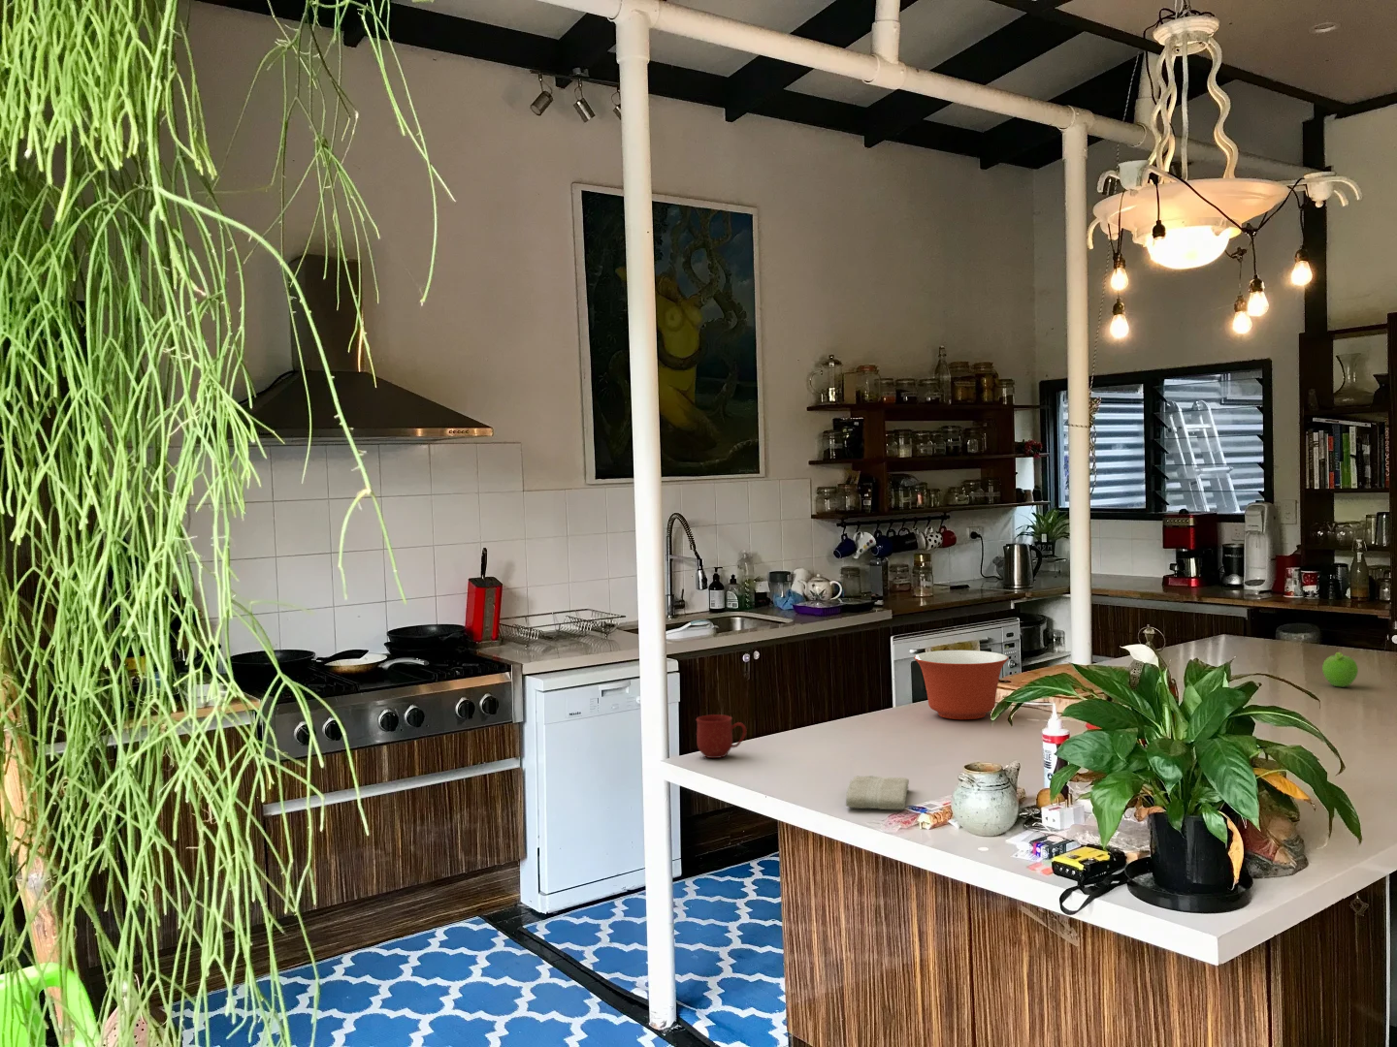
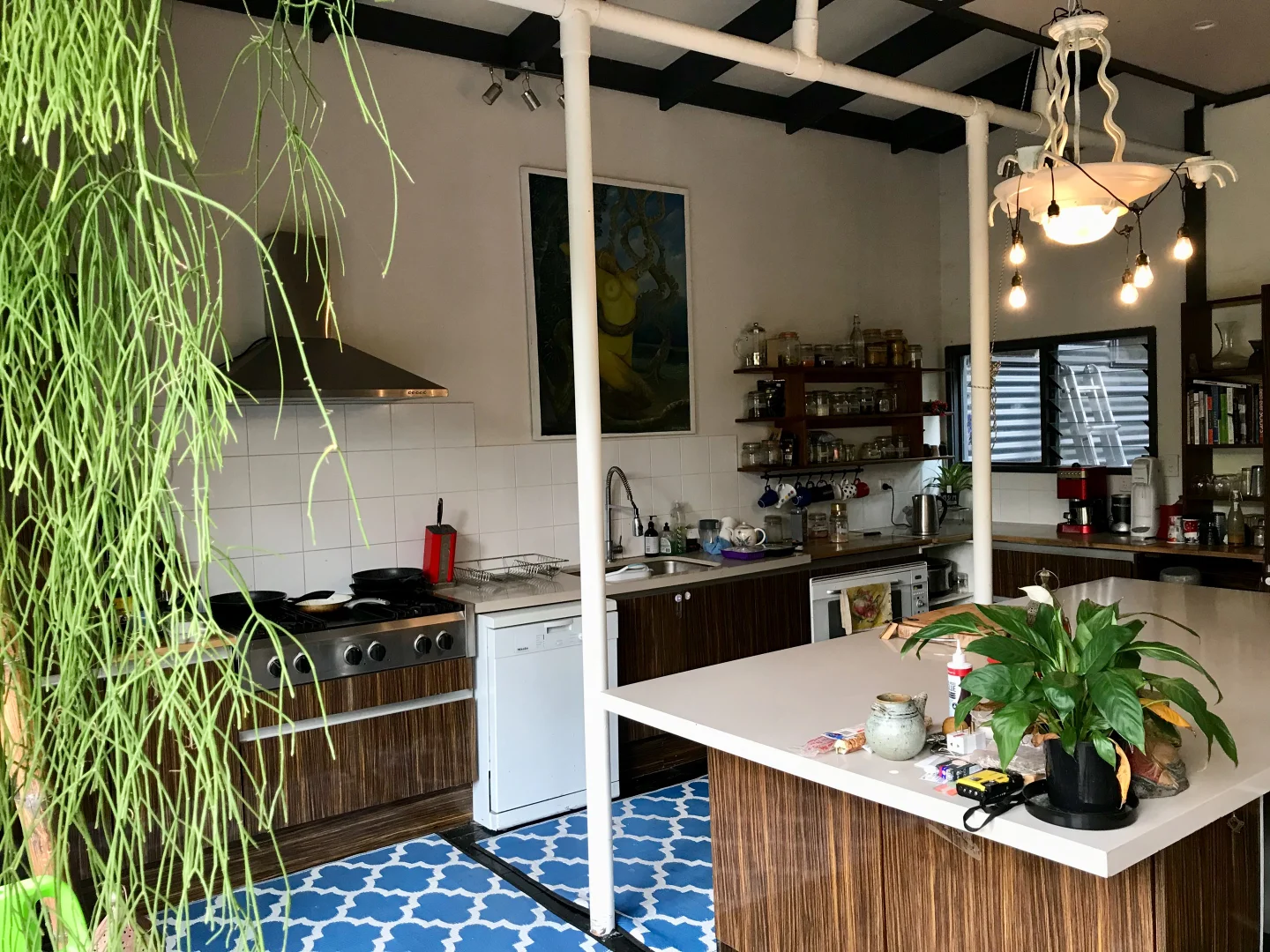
- mug [695,714,748,759]
- fruit [1321,651,1360,687]
- washcloth [845,774,910,811]
- mixing bowl [913,650,1009,720]
